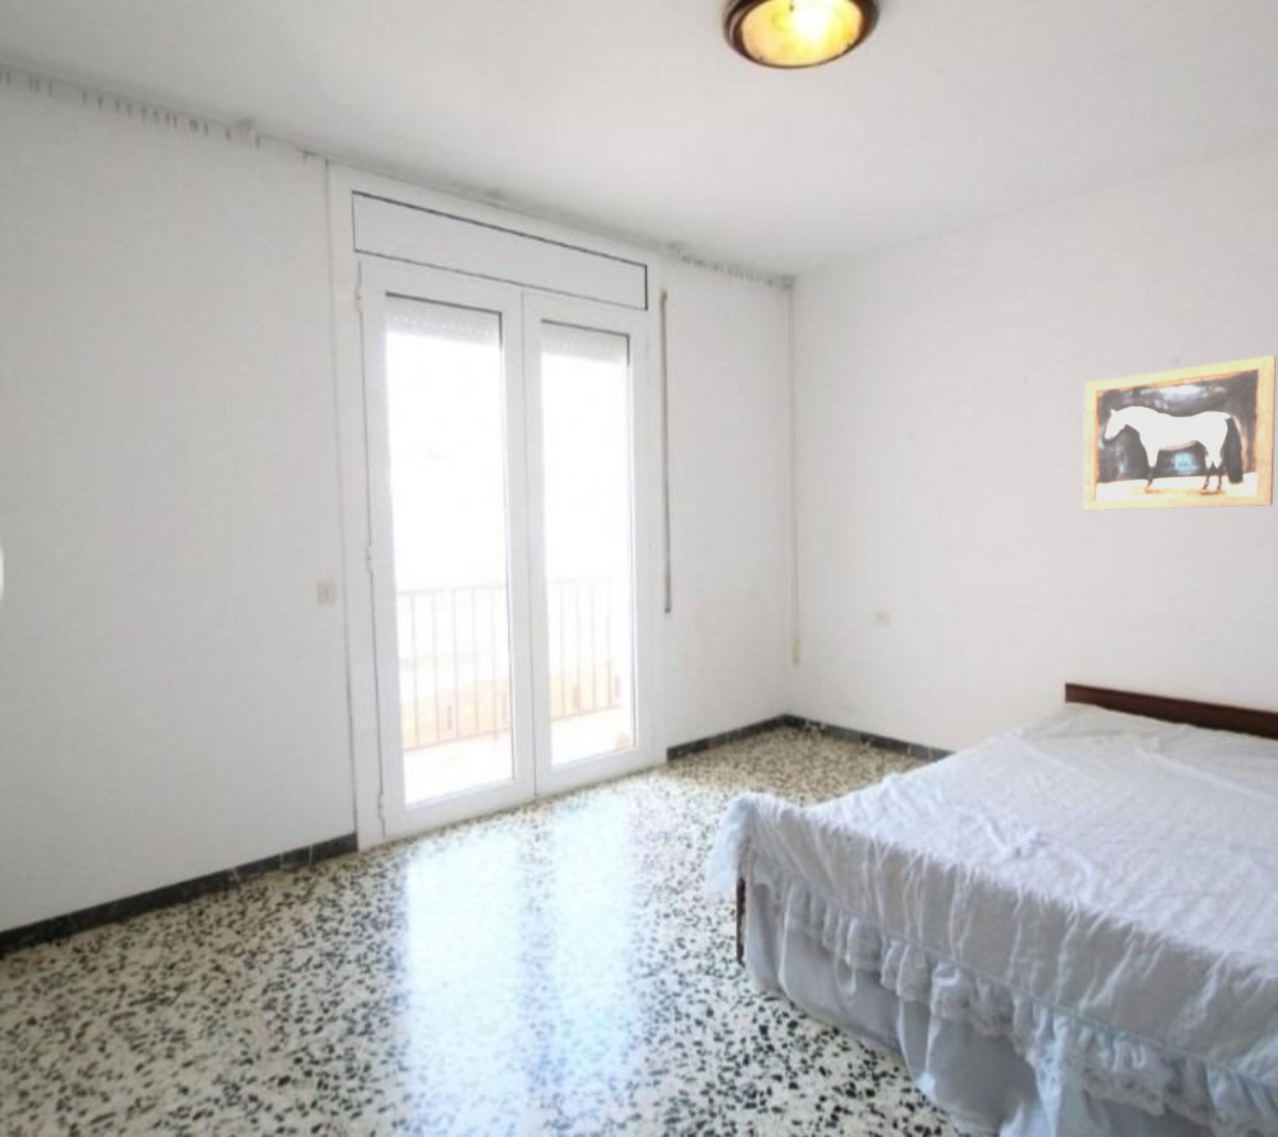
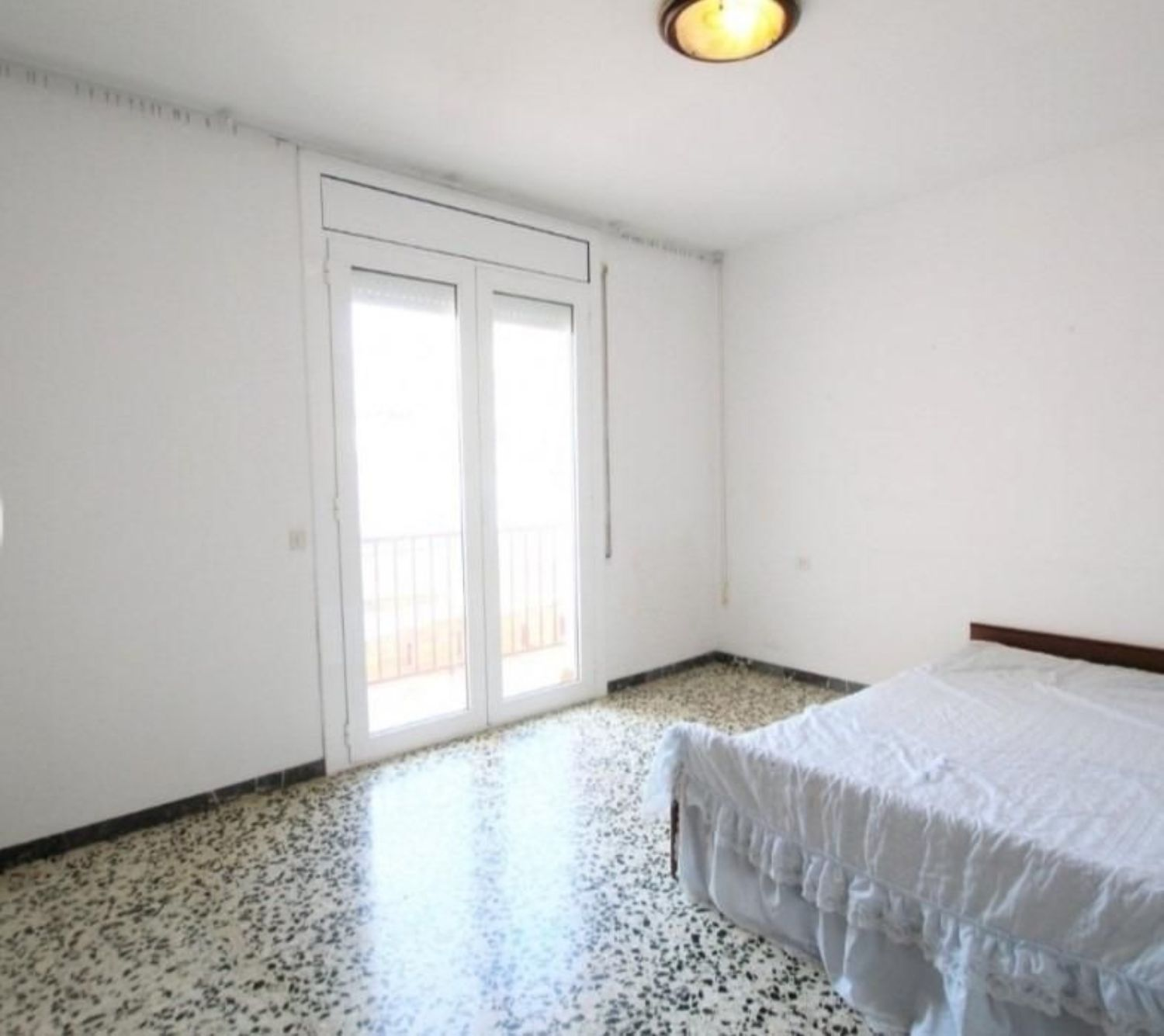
- wall art [1083,354,1277,511]
